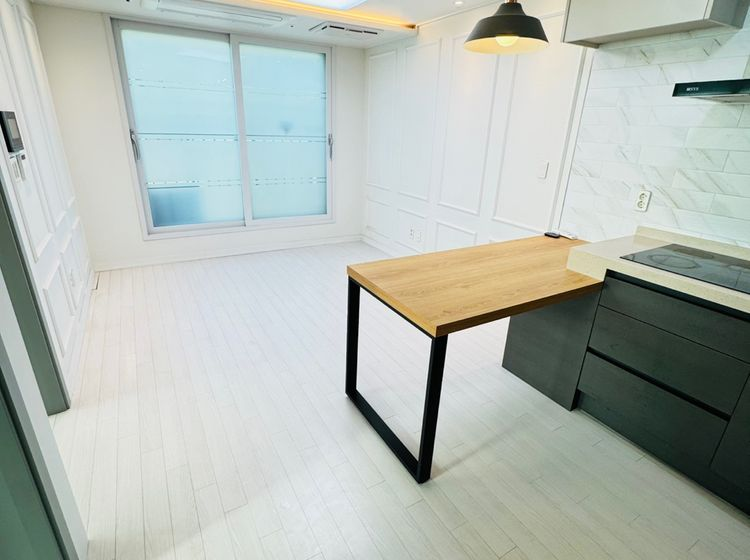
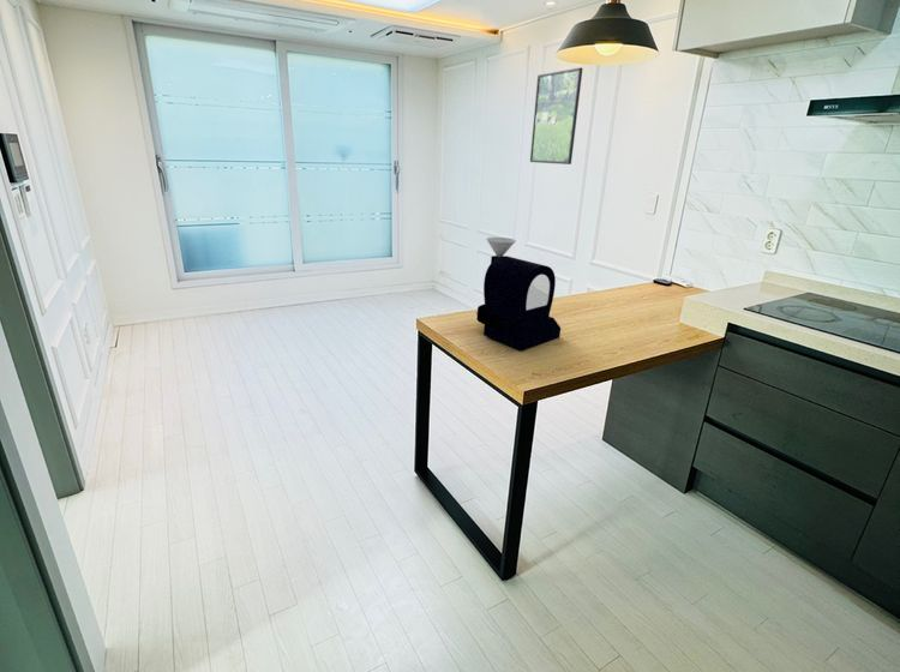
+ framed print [529,66,583,166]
+ coffee roaster [475,236,562,352]
